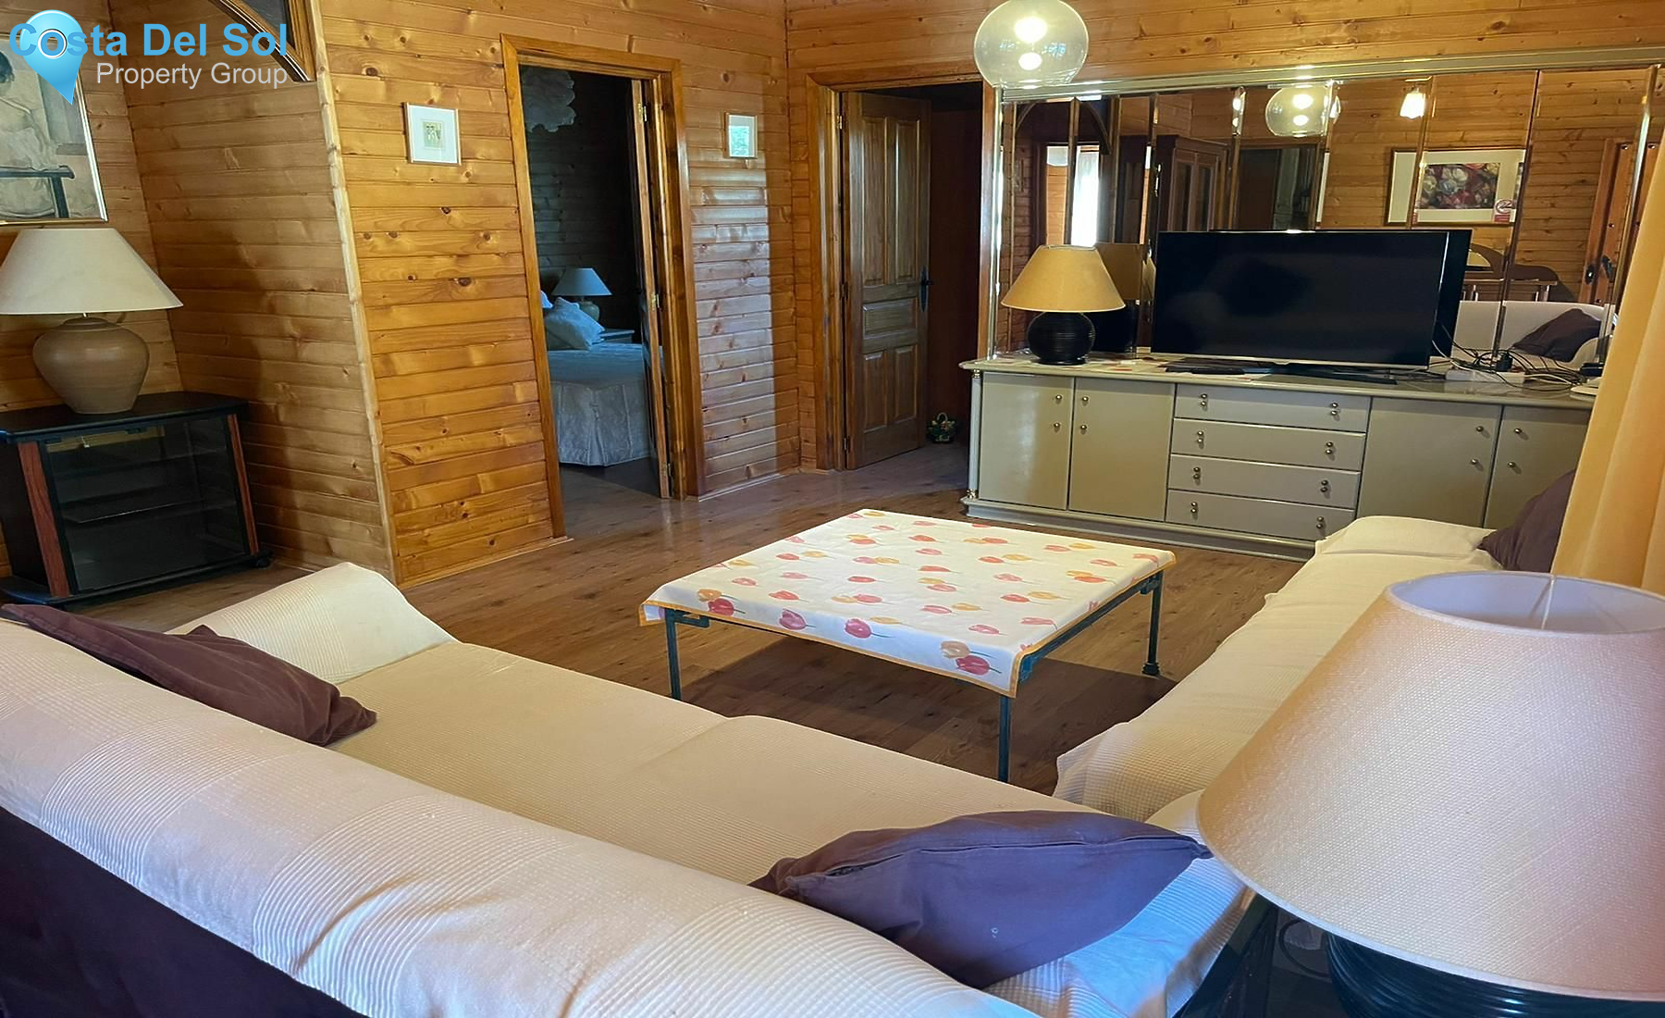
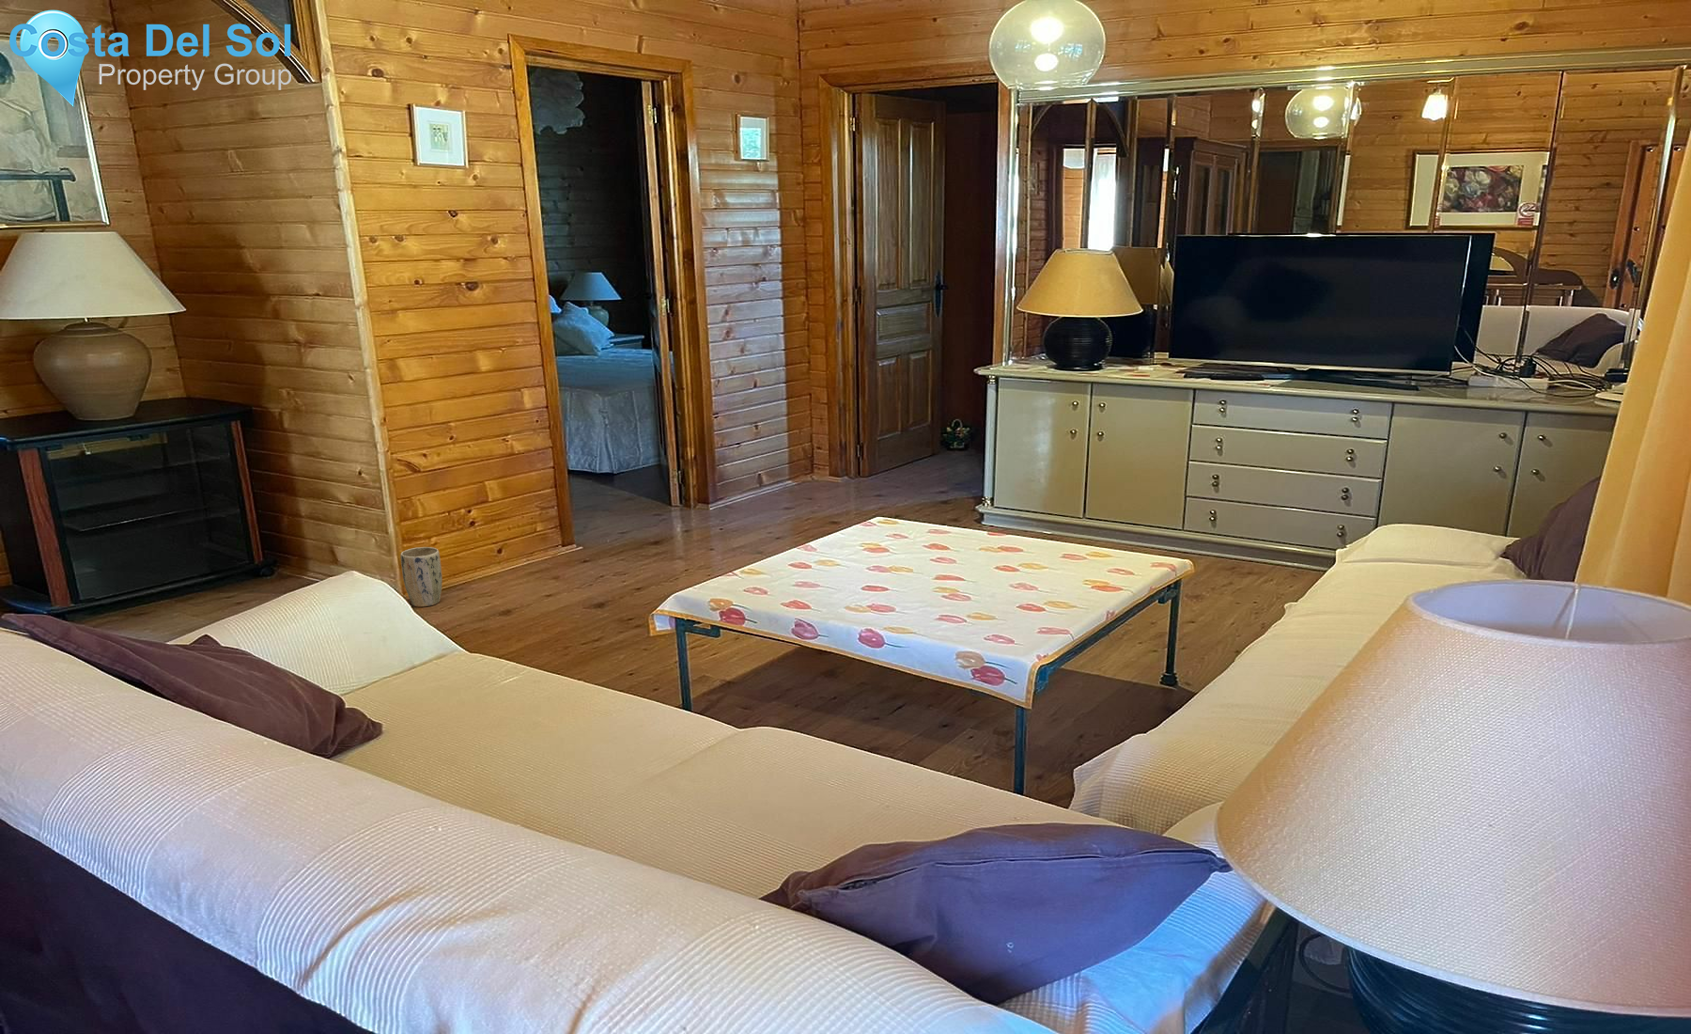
+ plant pot [400,546,443,608]
